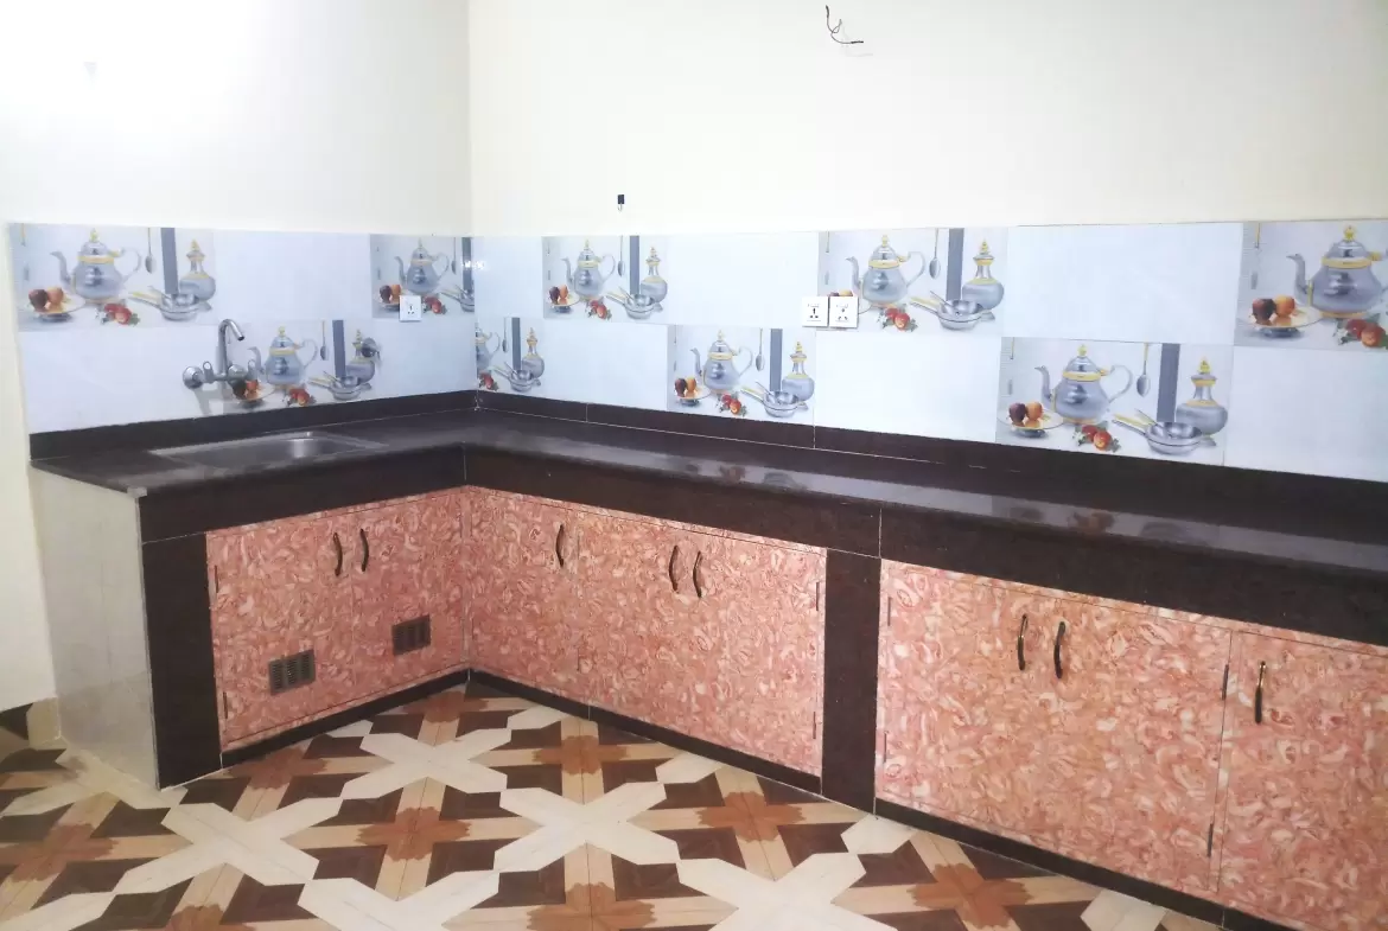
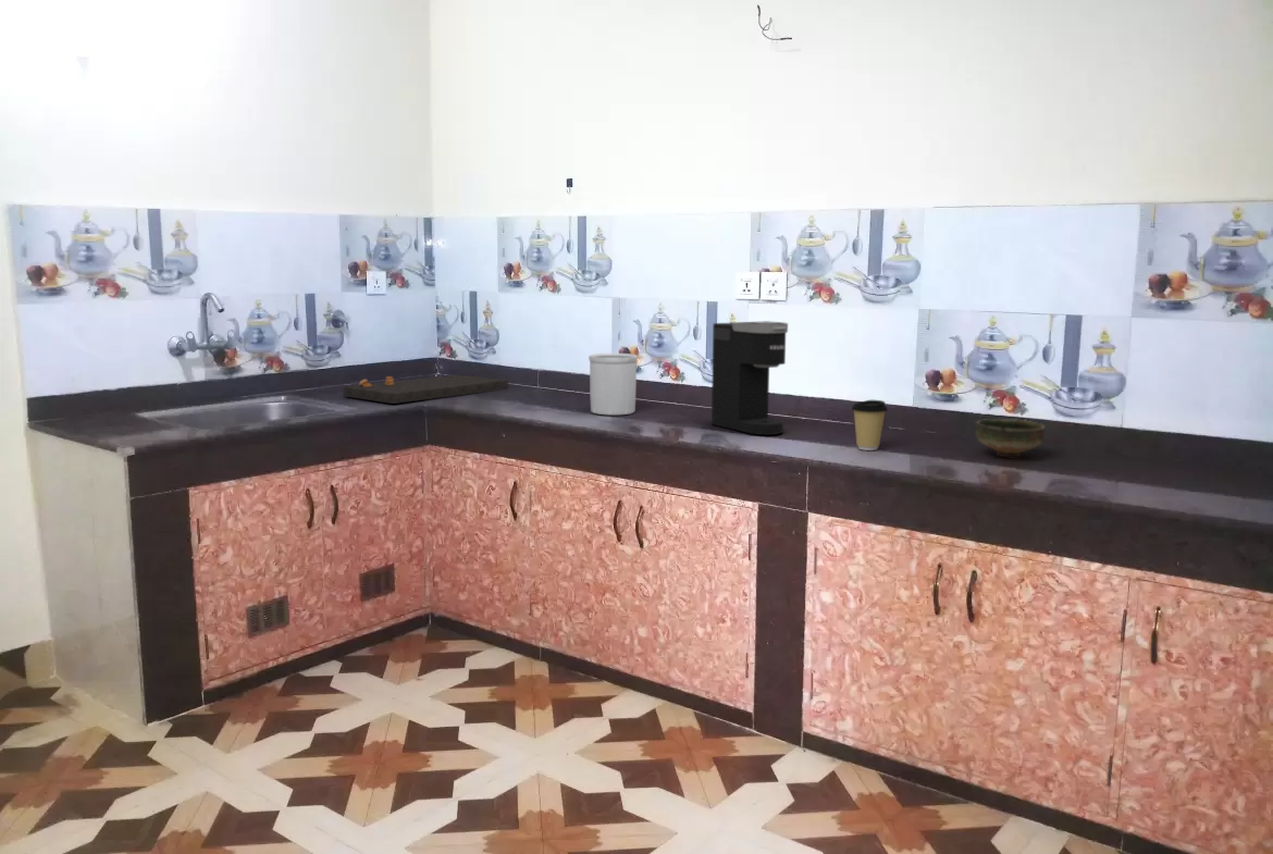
+ utensil holder [588,352,639,416]
+ coffee maker [710,320,789,436]
+ cutting board [342,374,509,405]
+ bowl [975,418,1046,458]
+ coffee cup [850,399,889,451]
